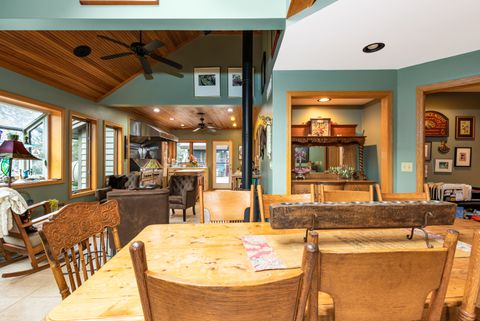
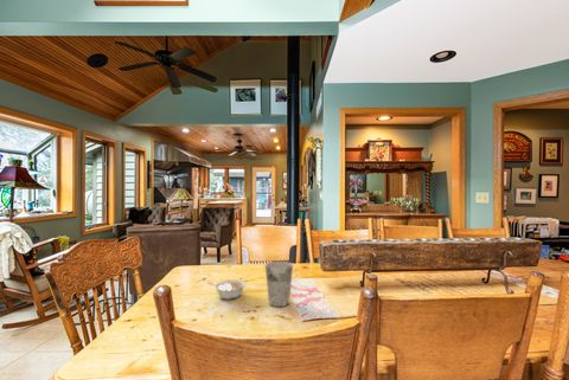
+ cup [264,260,294,308]
+ legume [206,278,248,301]
